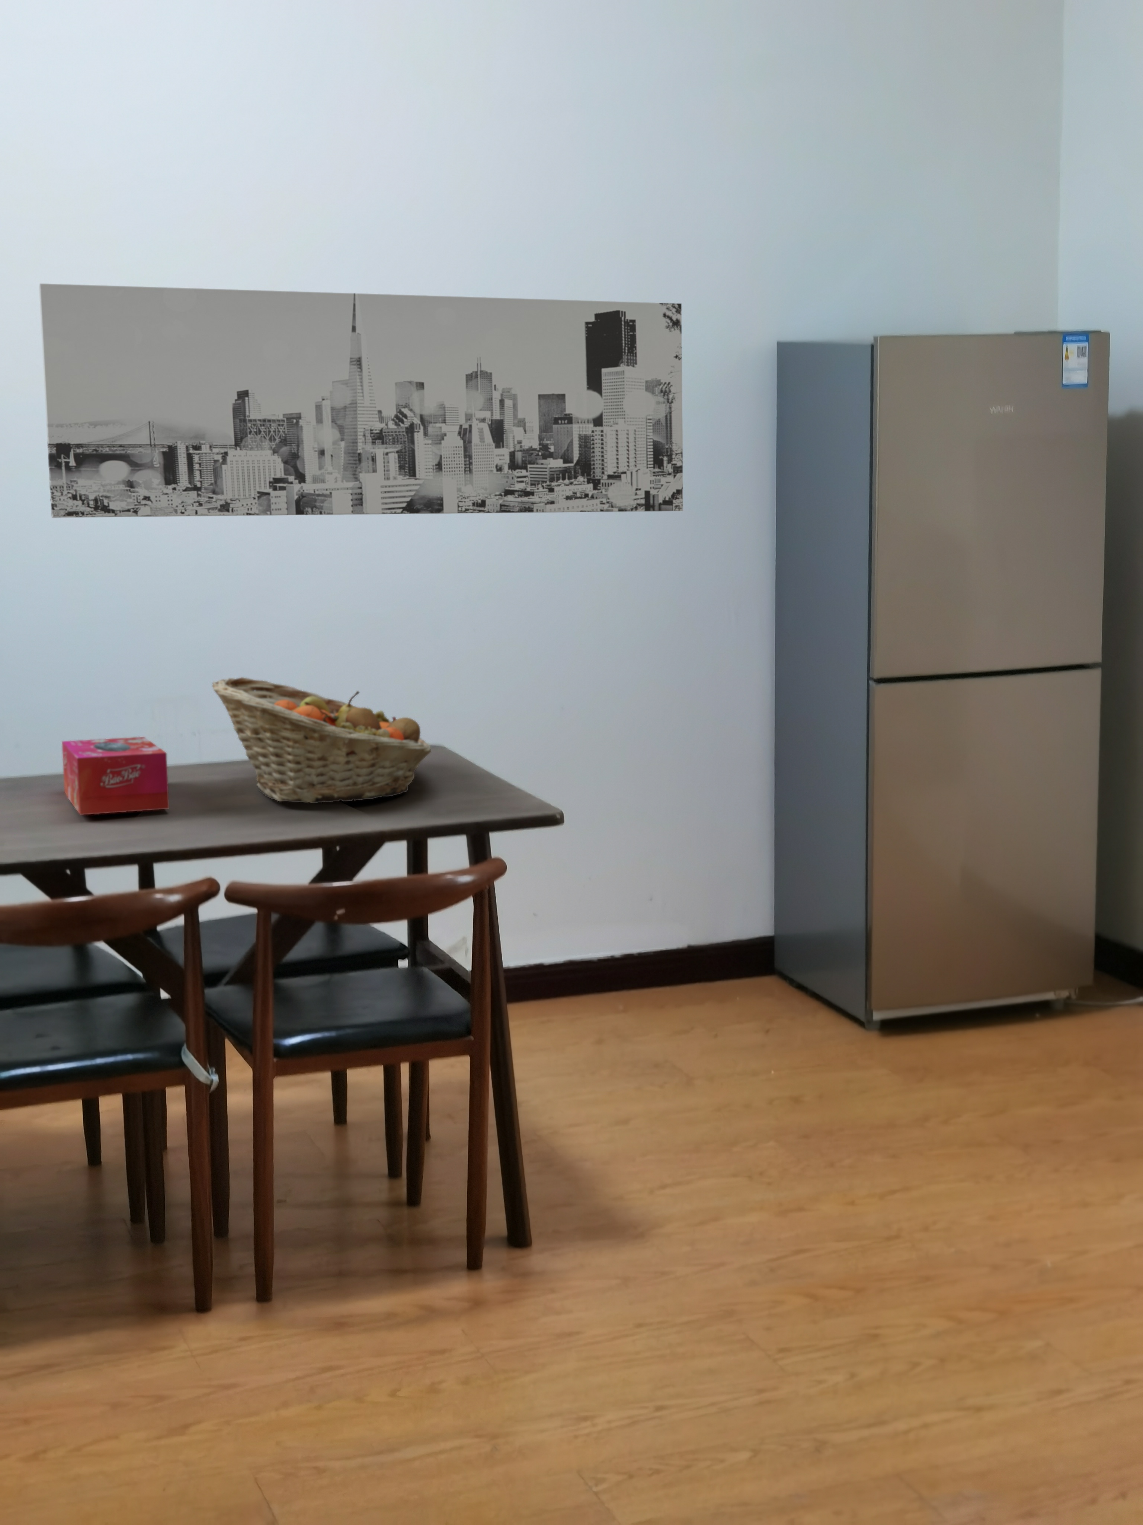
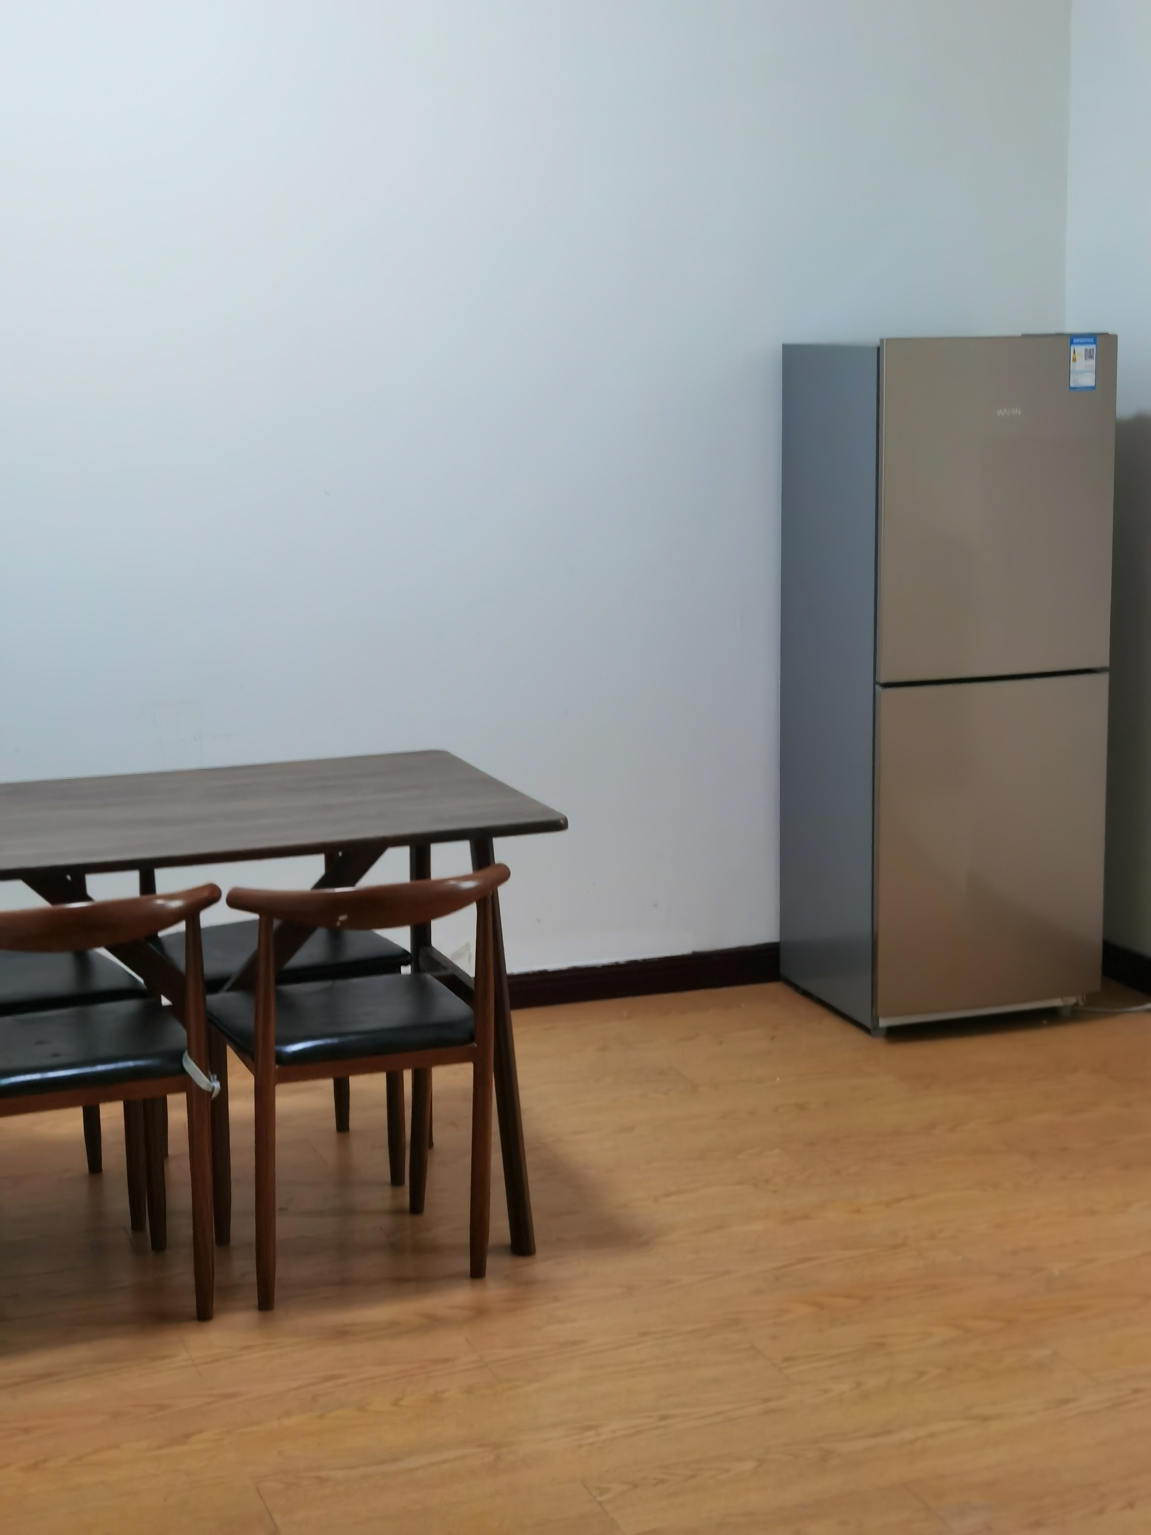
- tissue box [61,736,169,815]
- wall art [38,283,683,519]
- fruit basket [211,677,432,803]
